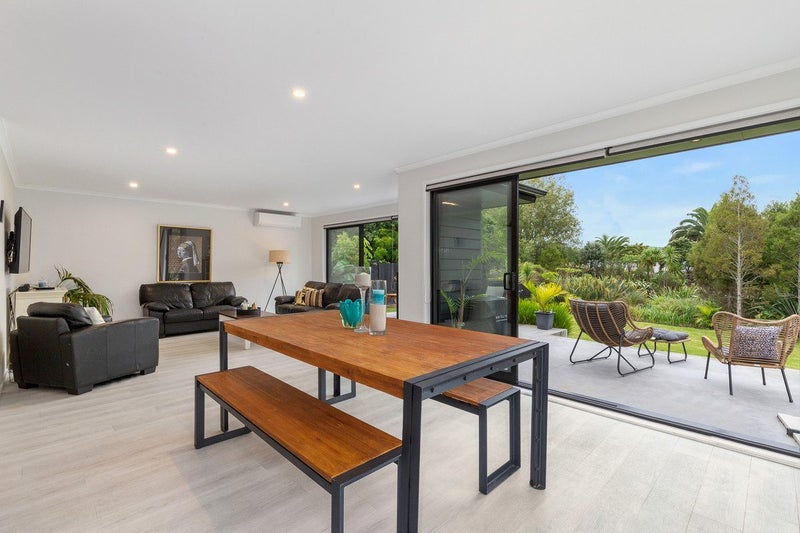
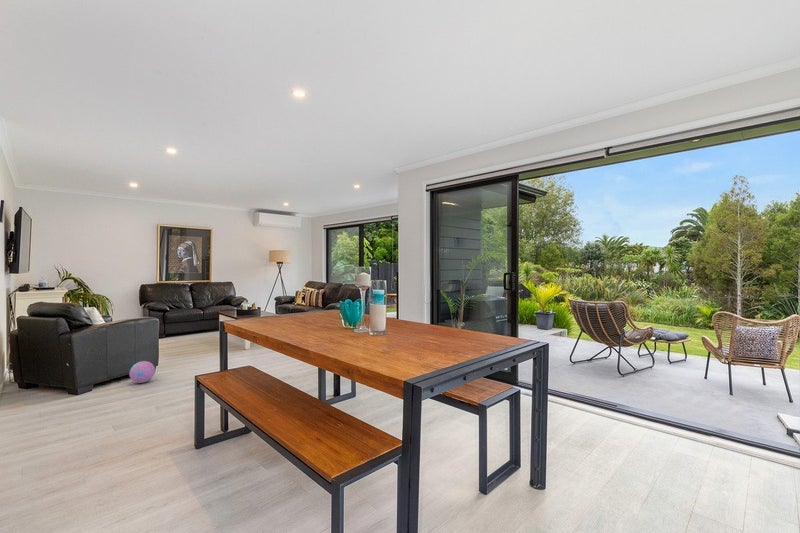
+ decorative ball [128,360,156,384]
